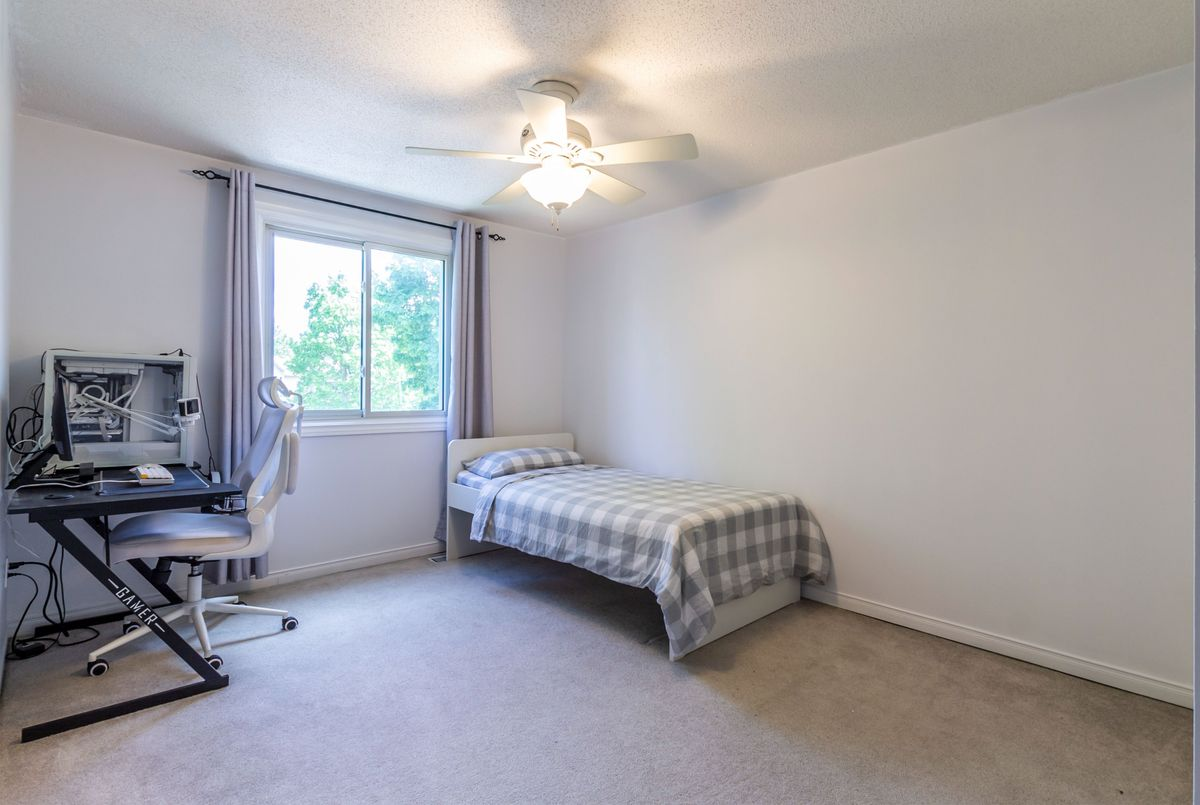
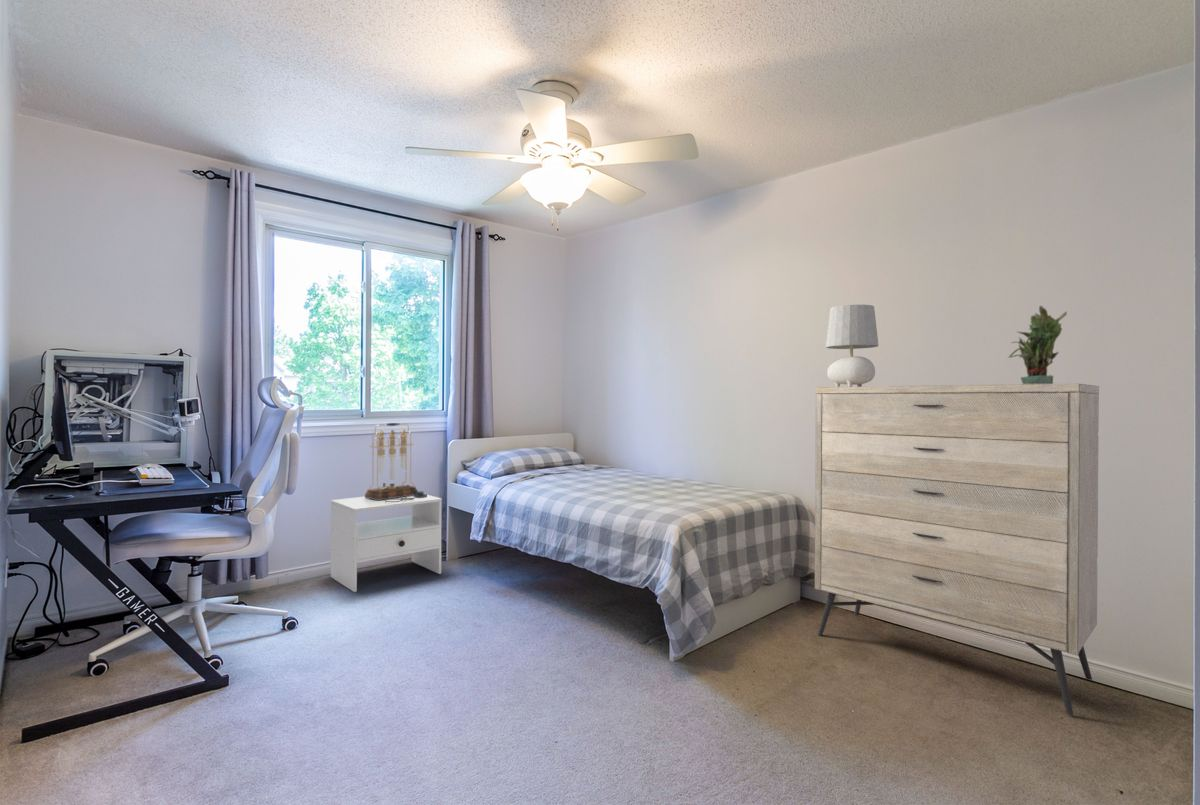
+ dresser [814,383,1100,716]
+ table lamp [364,422,428,502]
+ table lamp [825,304,879,387]
+ nightstand [330,494,443,593]
+ potted plant [1007,305,1068,384]
